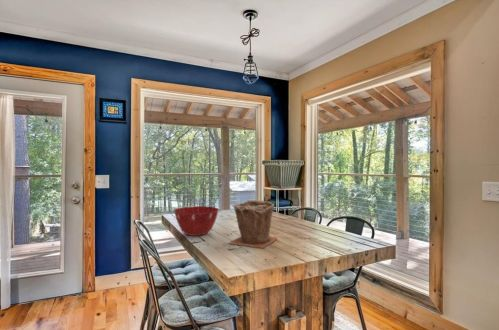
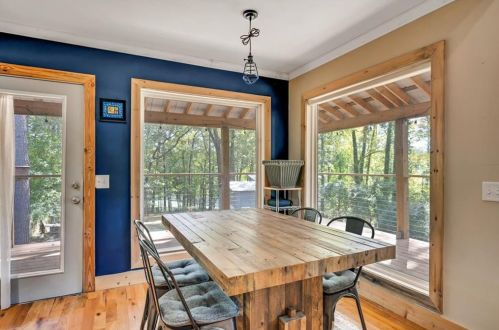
- mixing bowl [173,205,220,237]
- plant pot [228,199,278,249]
